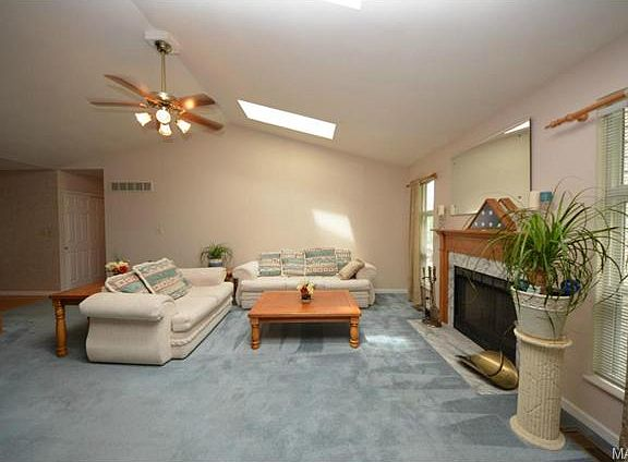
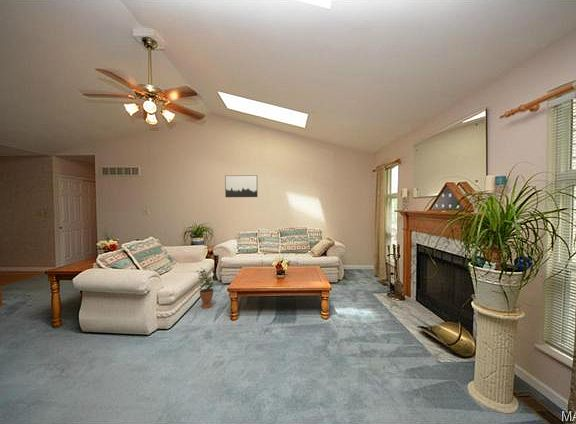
+ potted plant [195,267,215,309]
+ wall art [224,174,259,198]
